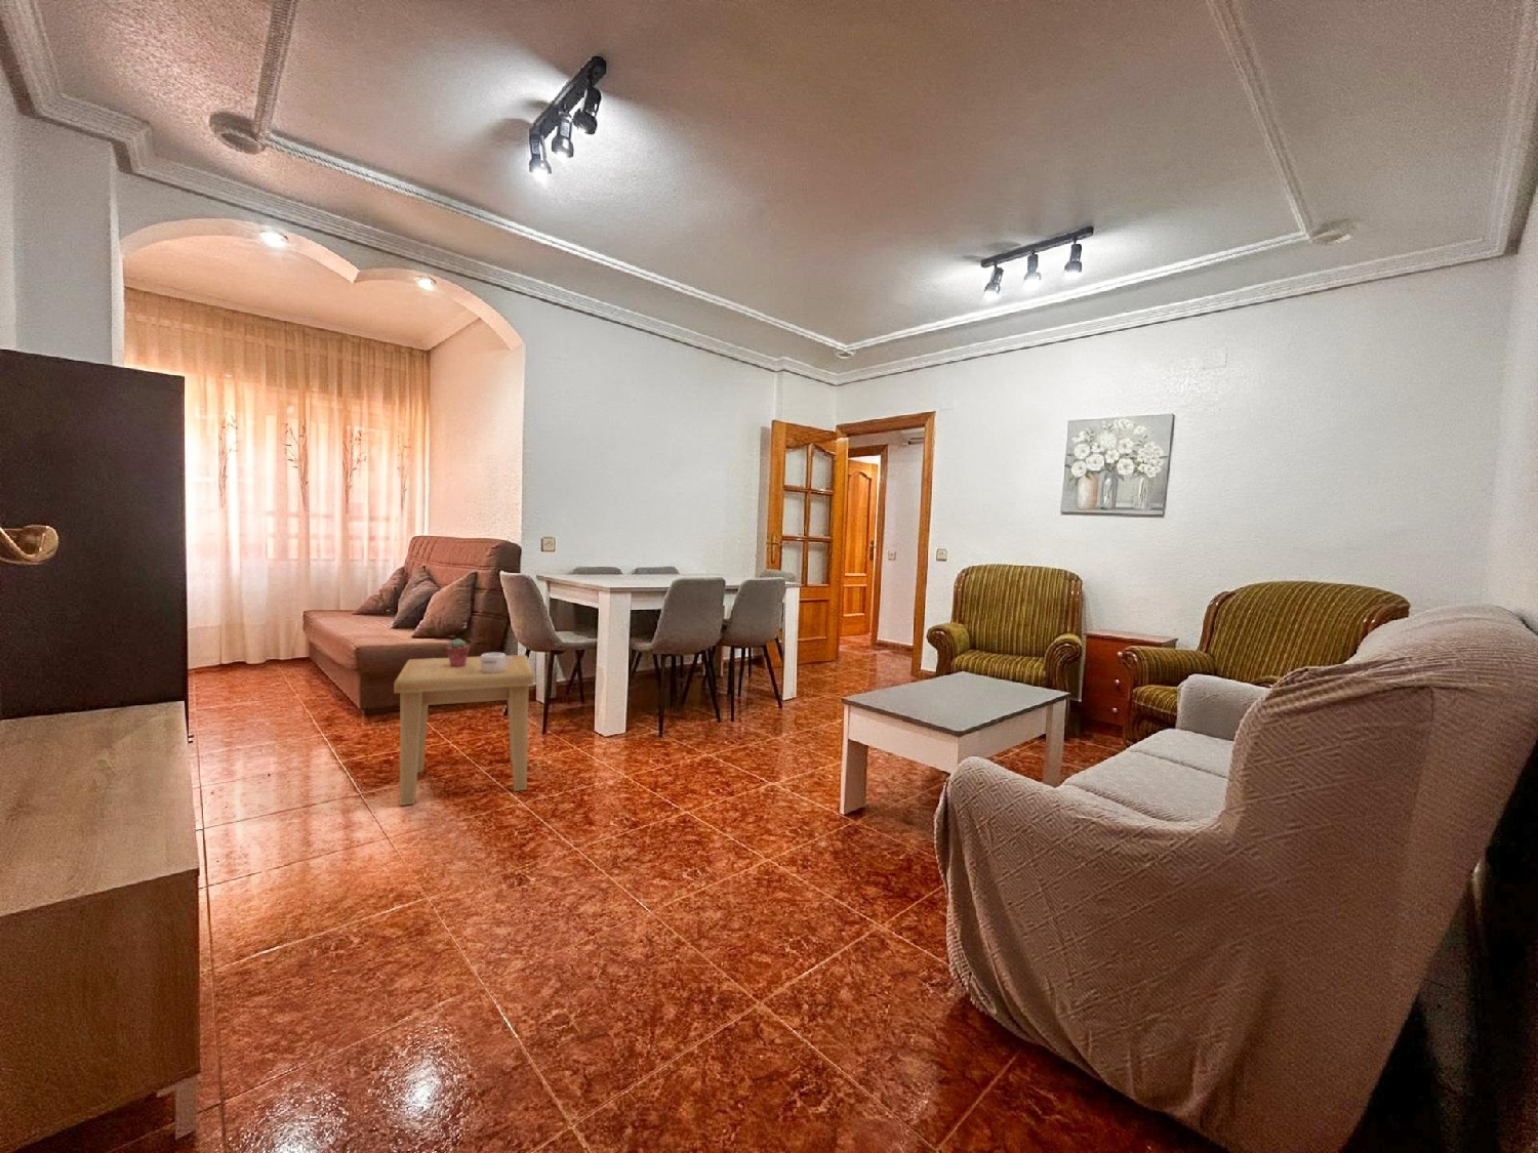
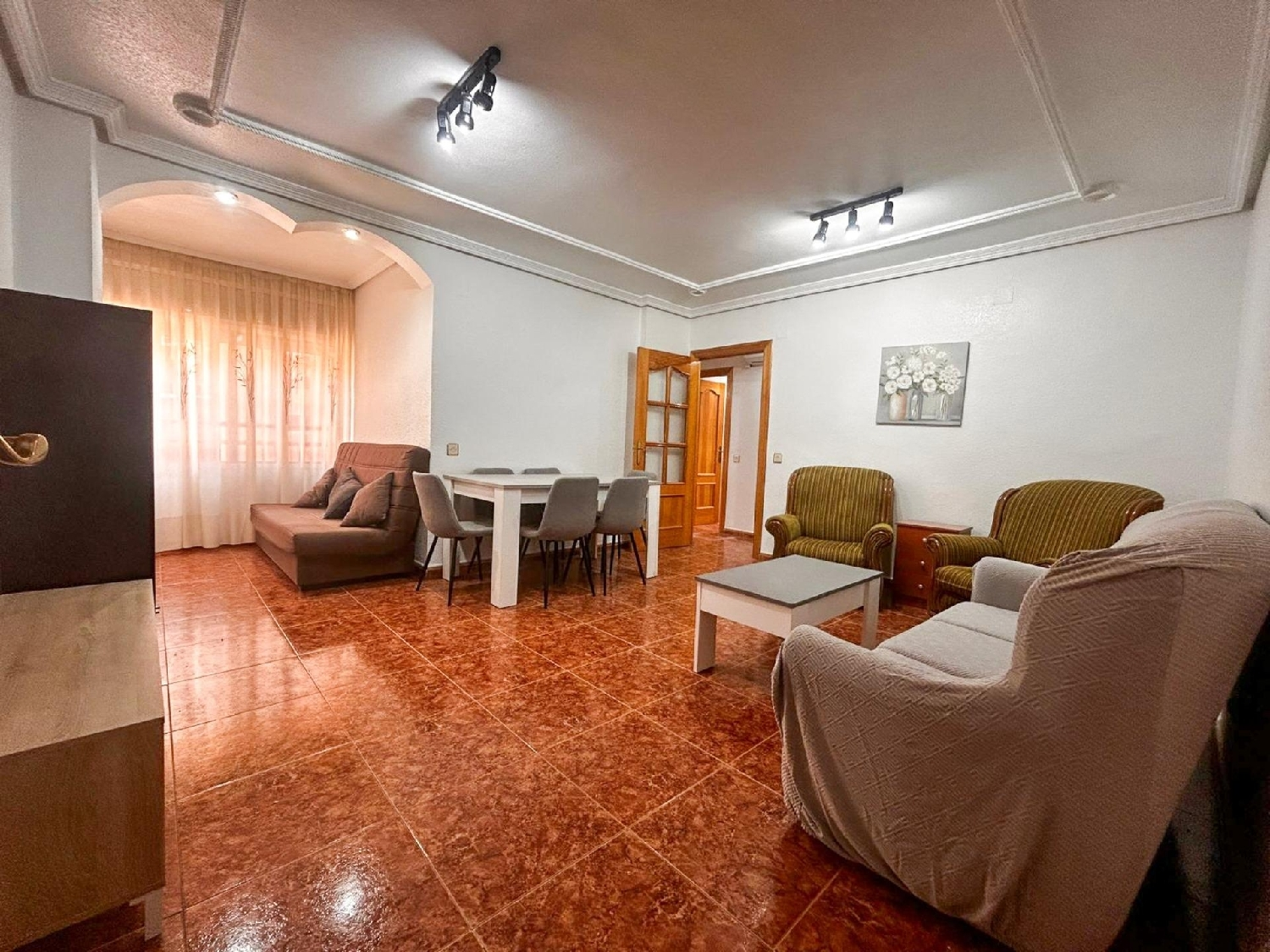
- side table [392,654,535,807]
- mug [480,652,511,673]
- potted succulent [444,637,471,667]
